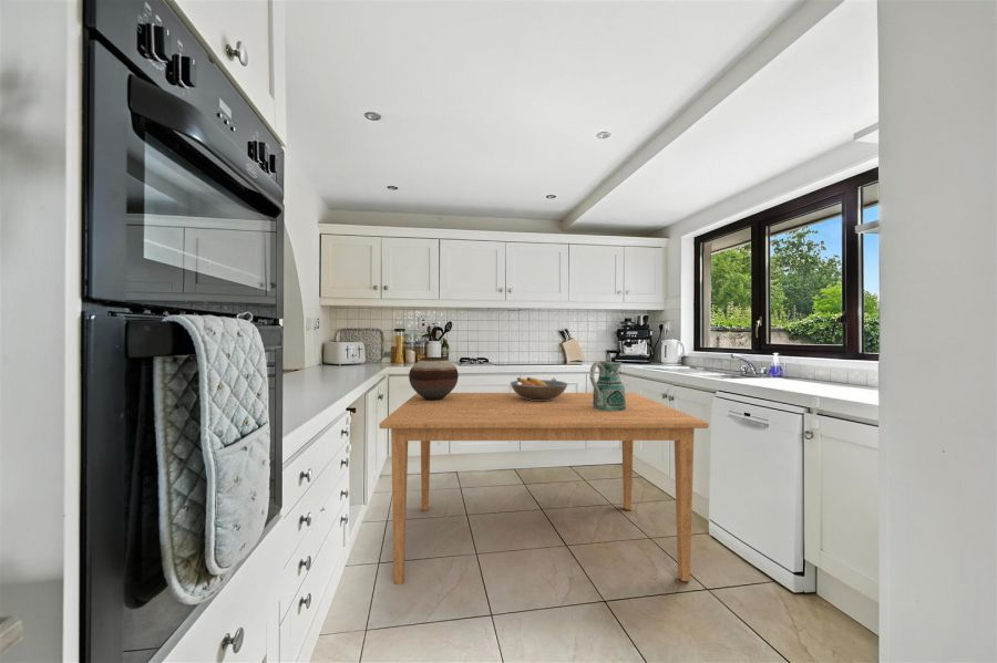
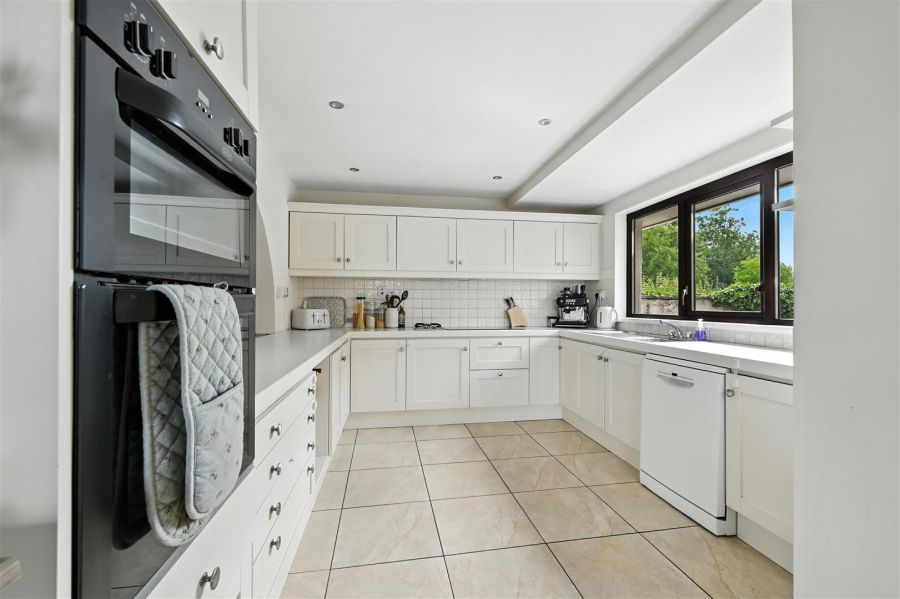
- vase [408,356,460,401]
- dining table [378,392,710,586]
- ceramic pitcher [589,360,626,411]
- fruit bowl [508,376,569,401]
